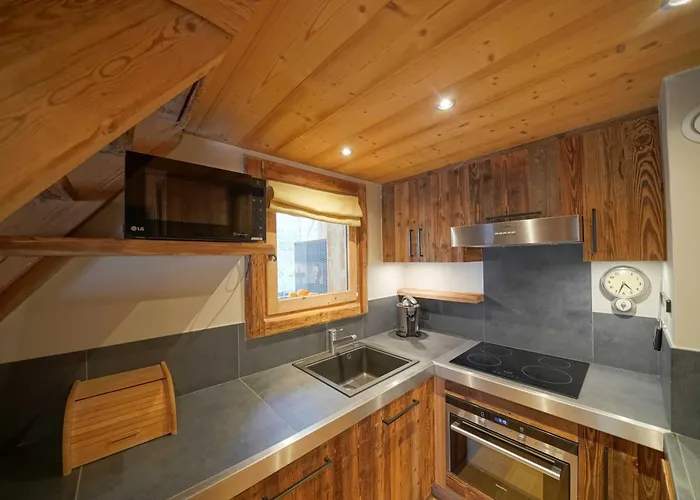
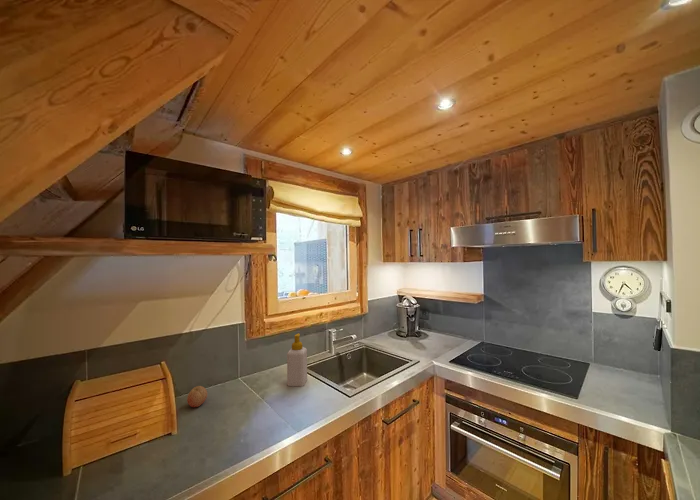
+ soap bottle [286,332,308,387]
+ fruit [186,385,208,408]
